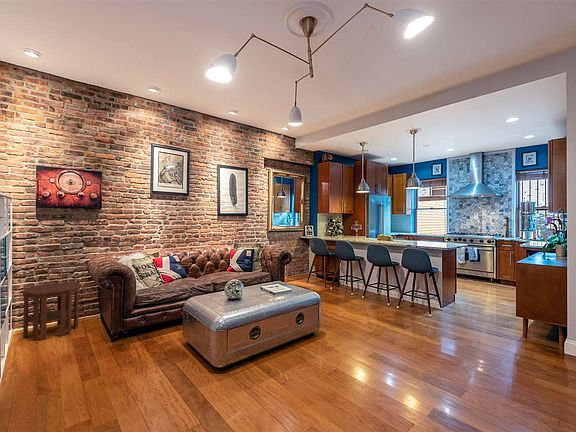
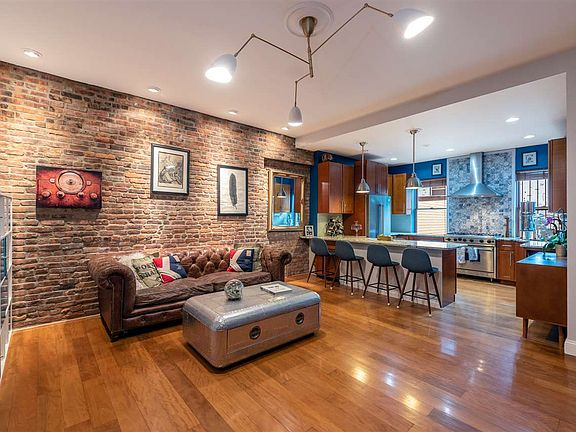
- side table [19,281,83,342]
